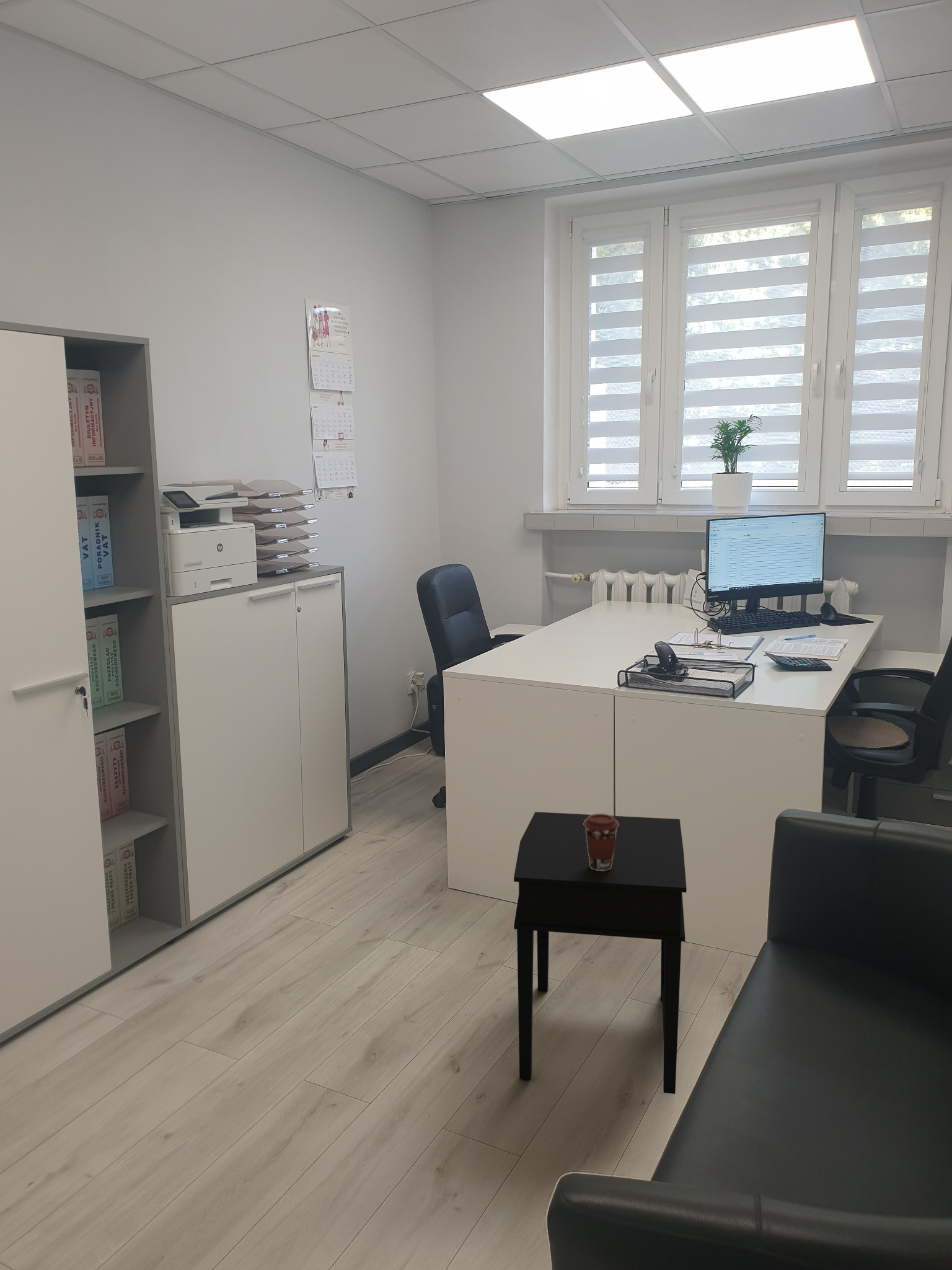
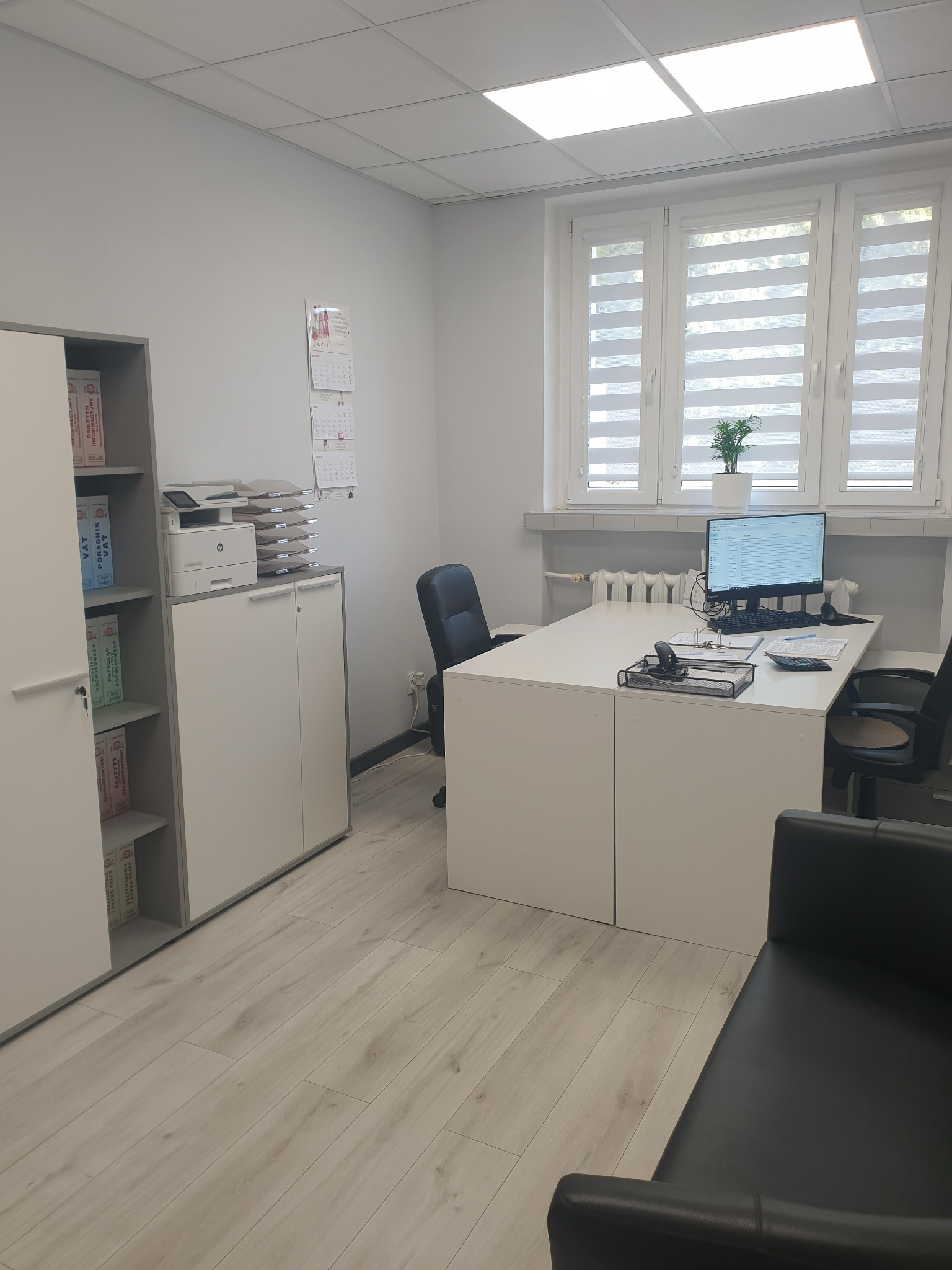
- coffee cup [583,813,619,871]
- side table [513,811,687,1095]
